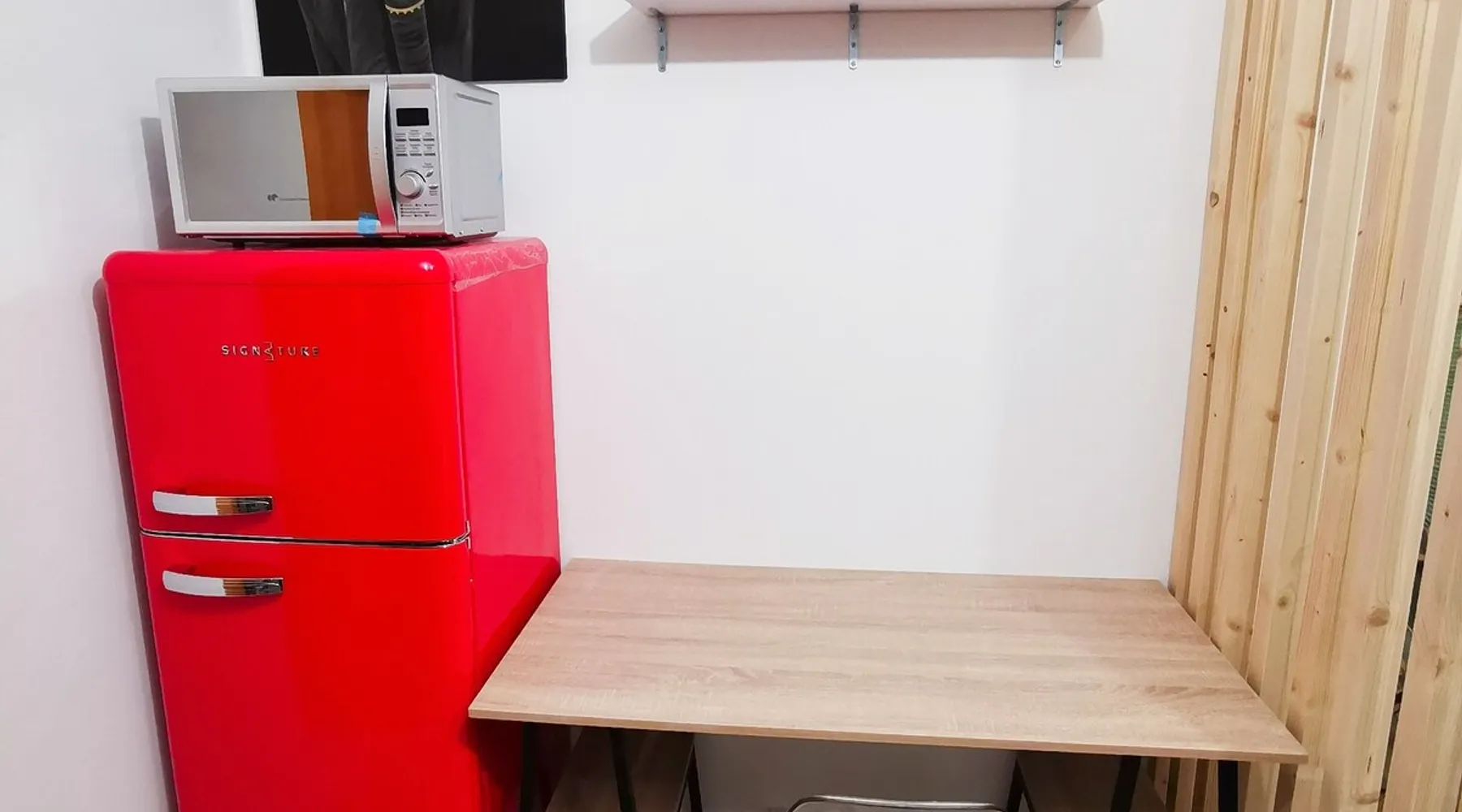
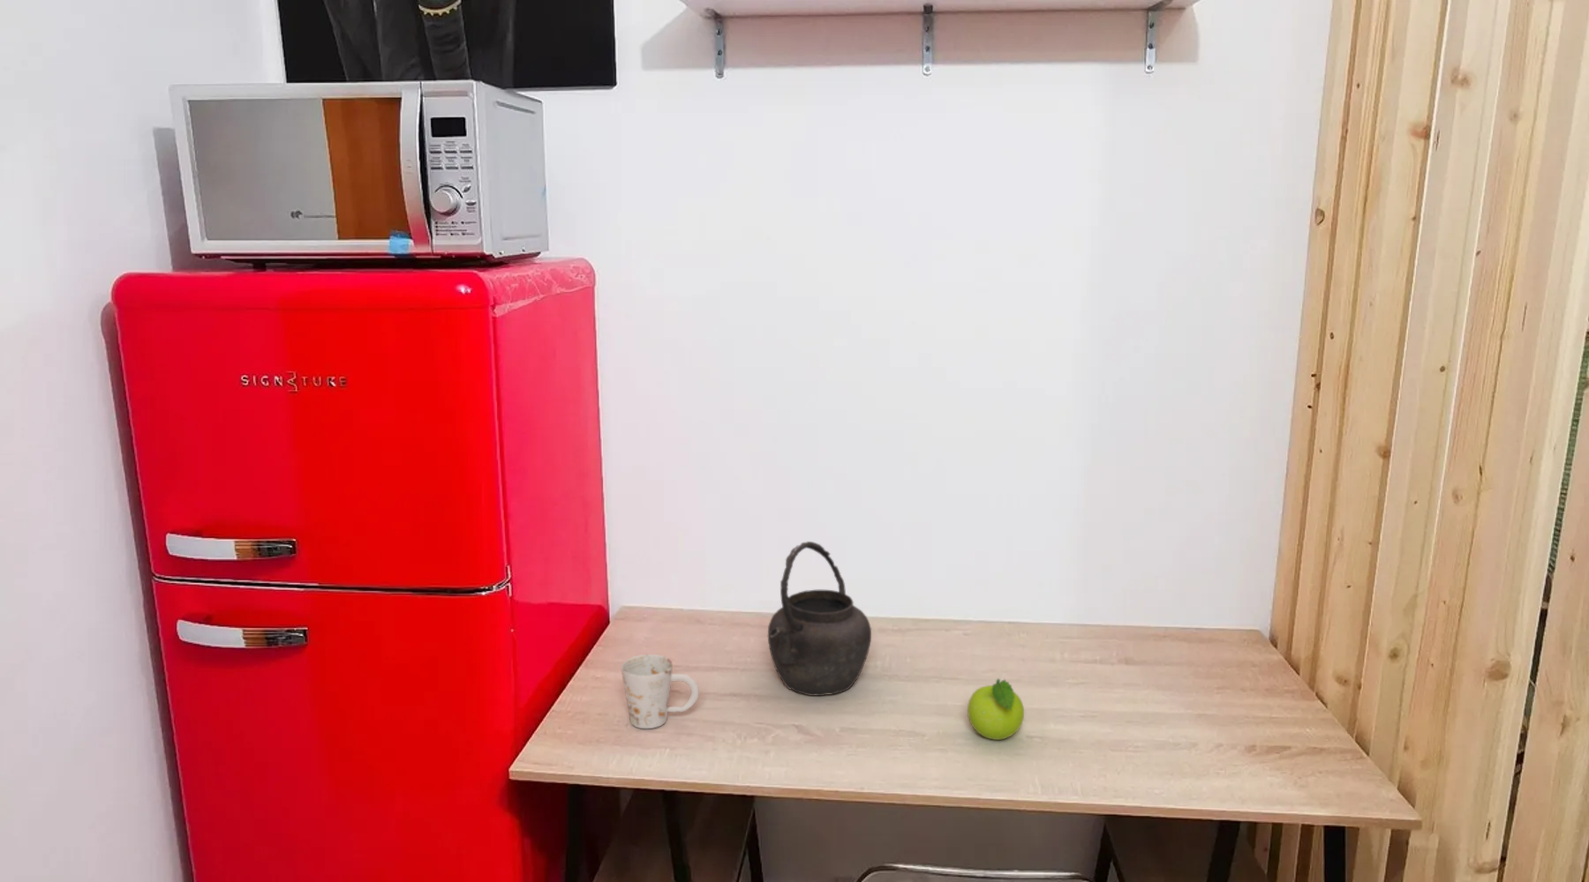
+ fruit [966,678,1025,741]
+ kettle [767,541,872,696]
+ mug [621,654,700,730]
